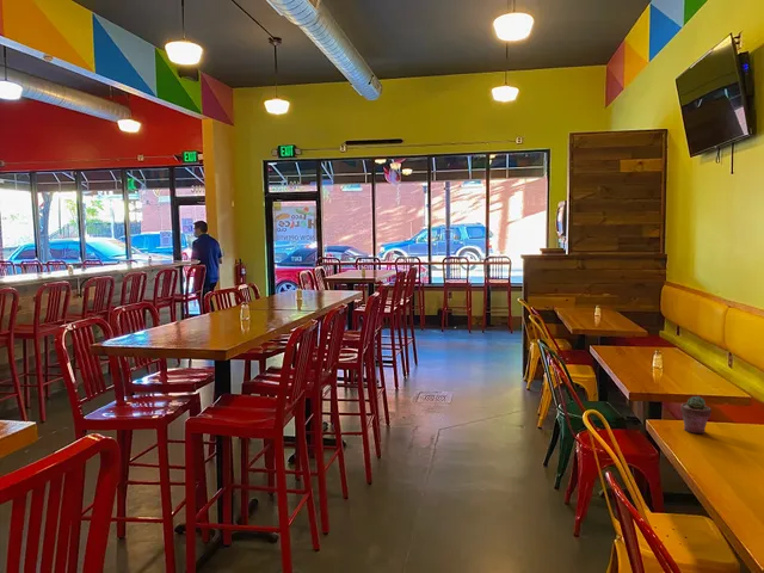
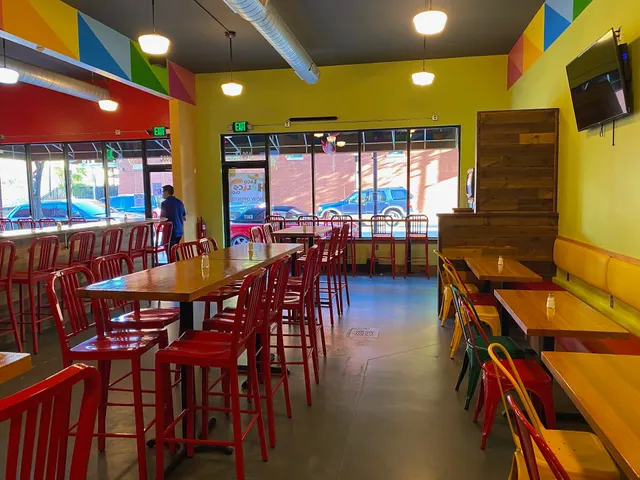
- potted succulent [679,395,713,435]
